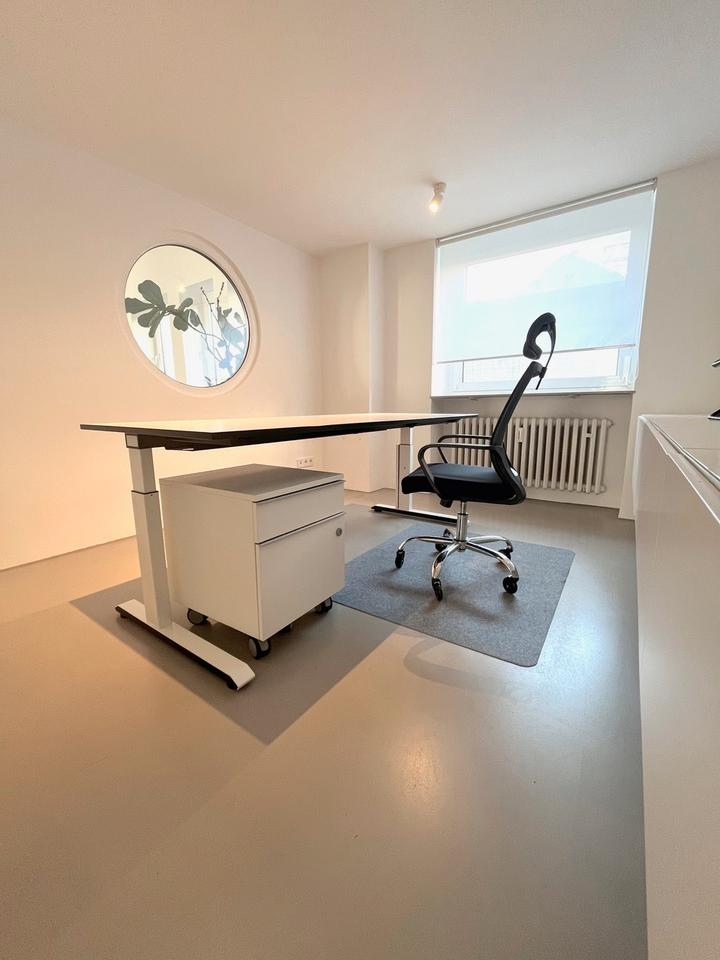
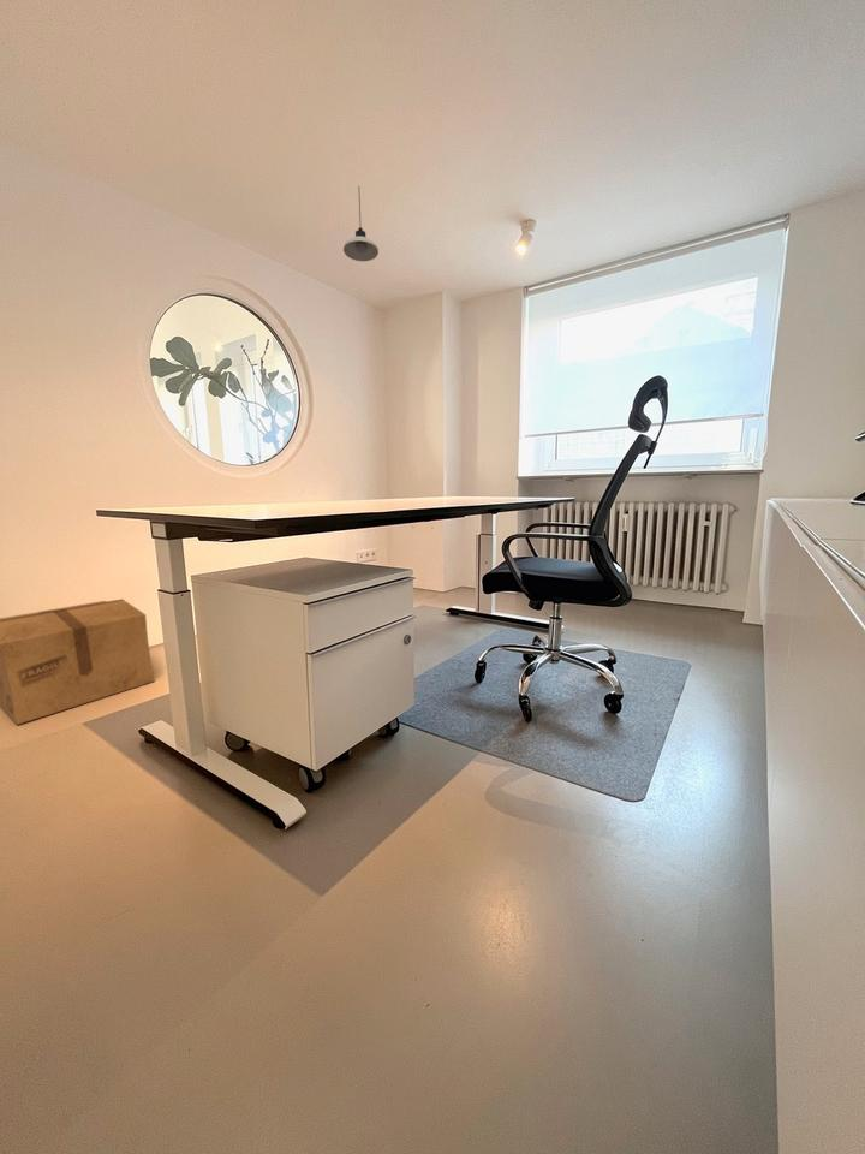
+ cardboard box [0,597,156,726]
+ pendant light [342,185,380,262]
